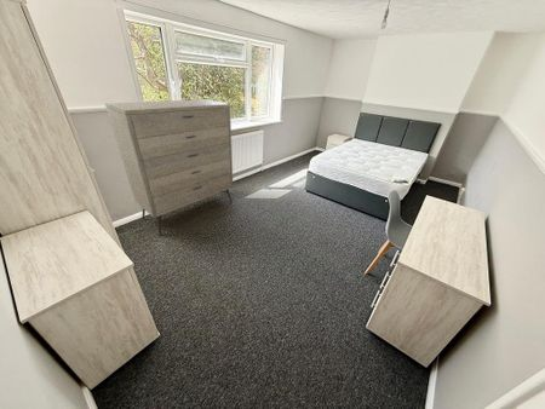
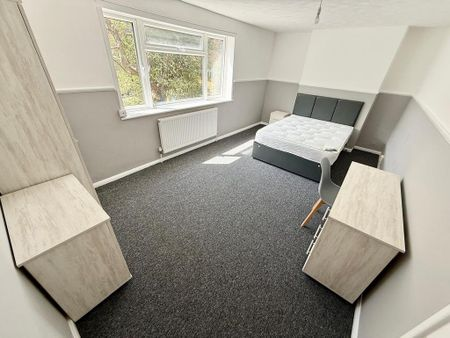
- dresser [104,98,234,236]
